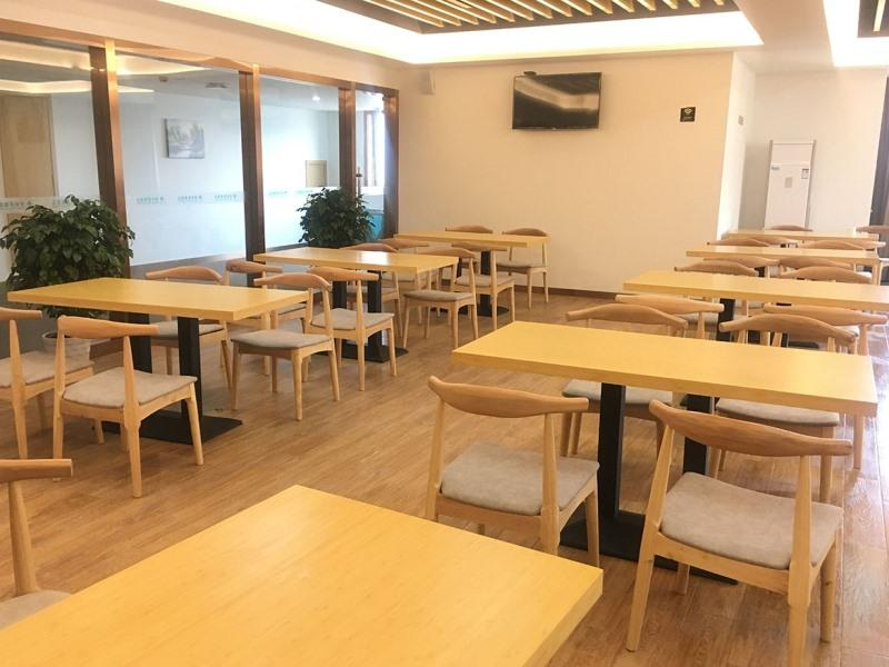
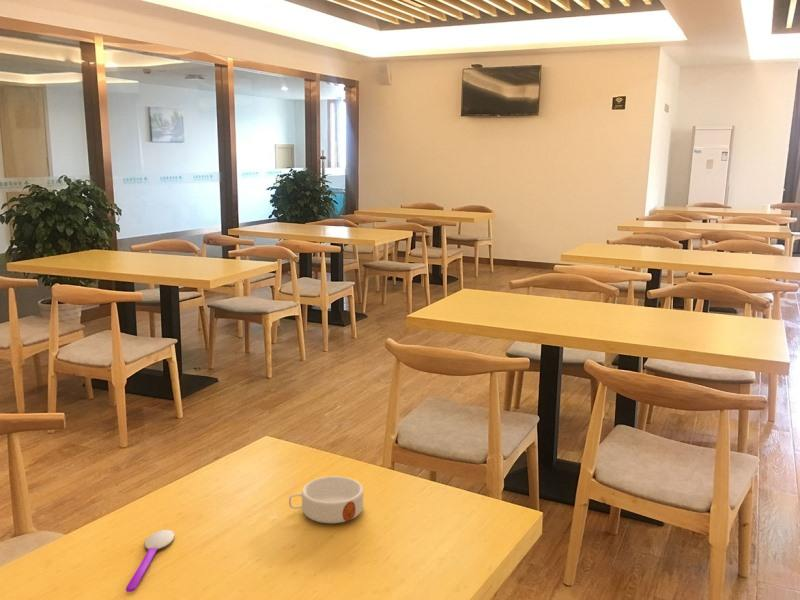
+ soup bowl [288,475,365,524]
+ spoon [125,529,176,593]
